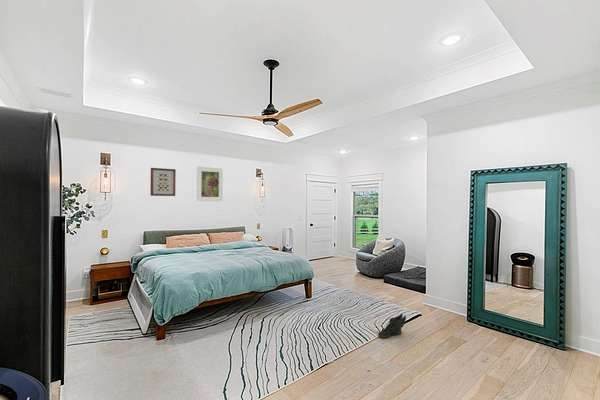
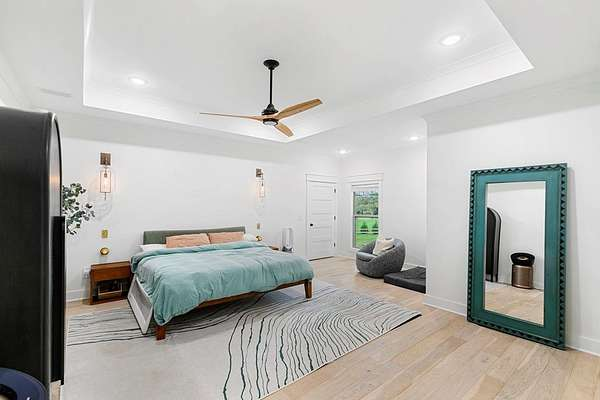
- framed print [196,166,224,202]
- wall art [149,167,177,197]
- sneaker [377,313,407,339]
